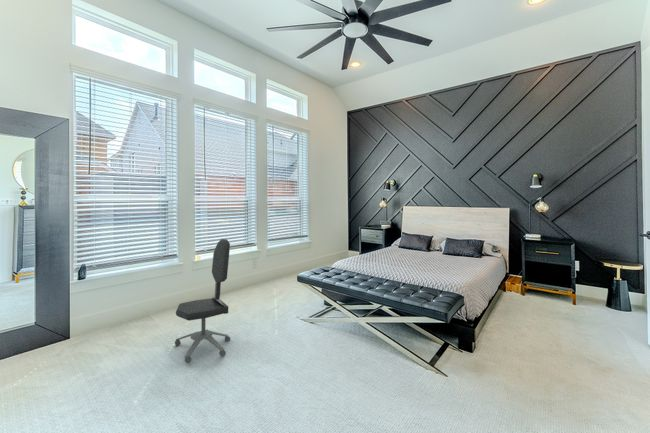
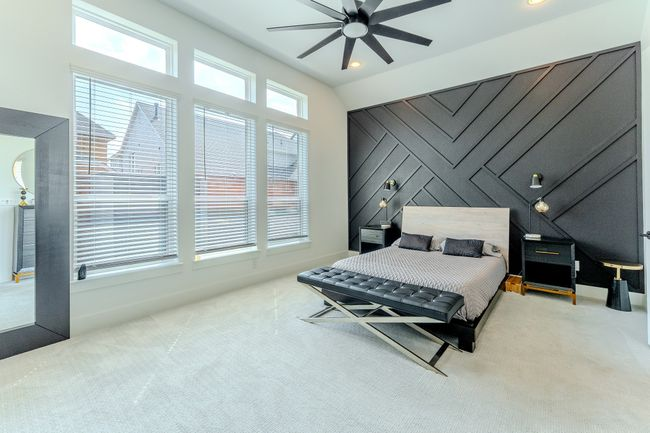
- office chair [174,238,231,364]
